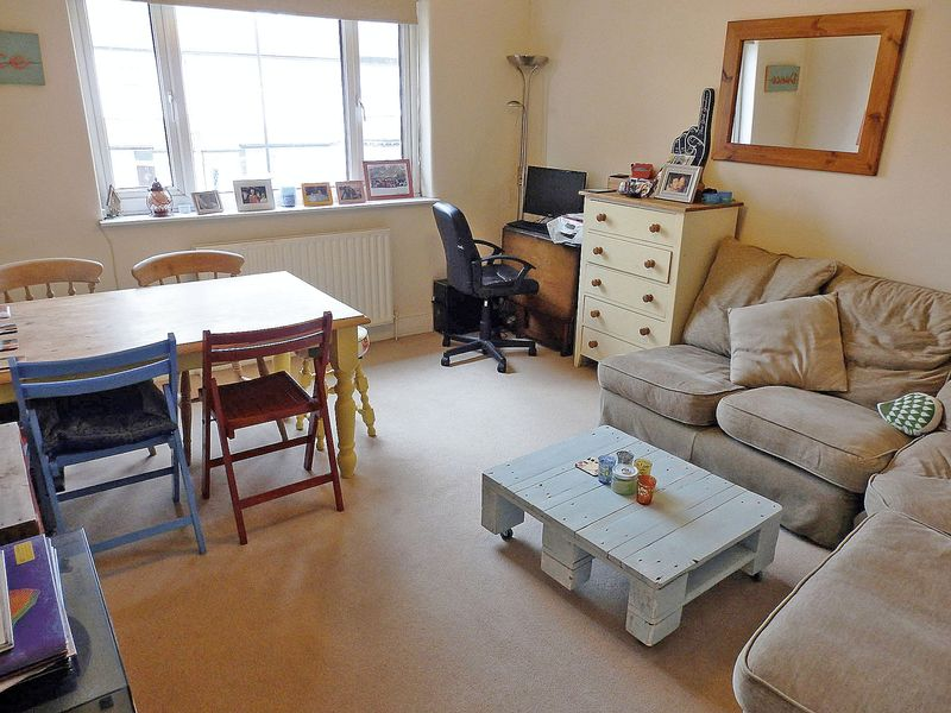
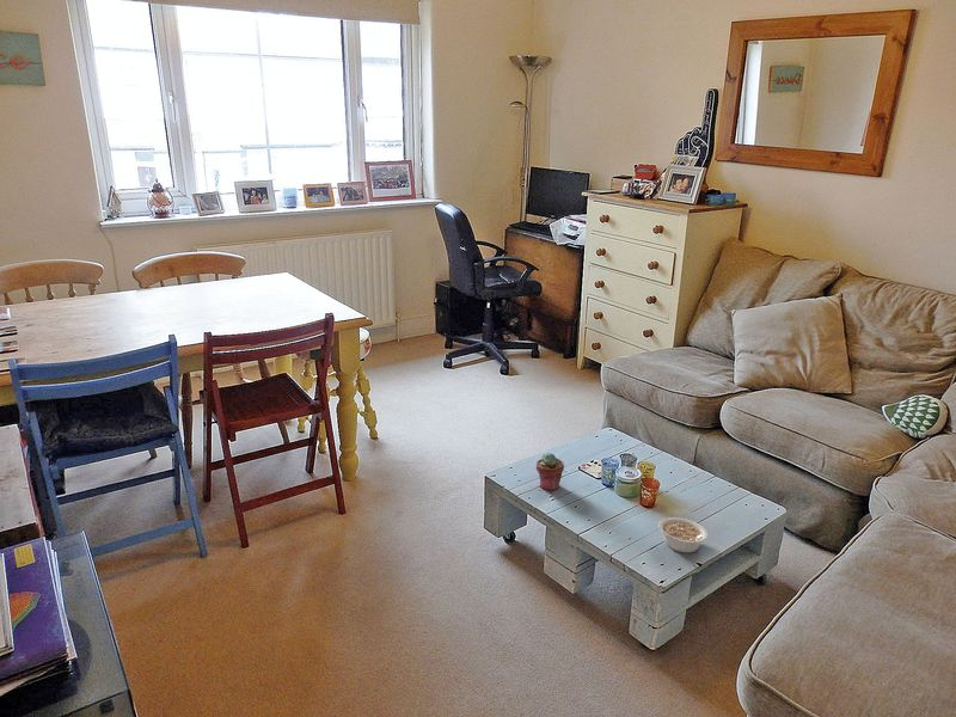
+ potted succulent [535,452,565,491]
+ legume [657,516,709,554]
